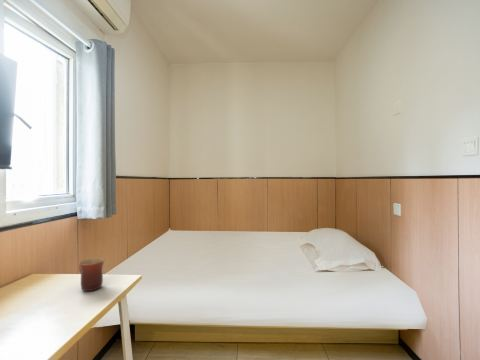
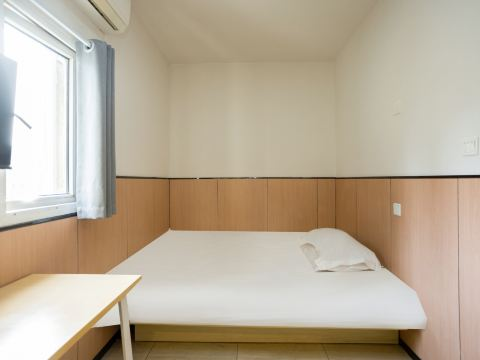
- mug [78,257,106,292]
